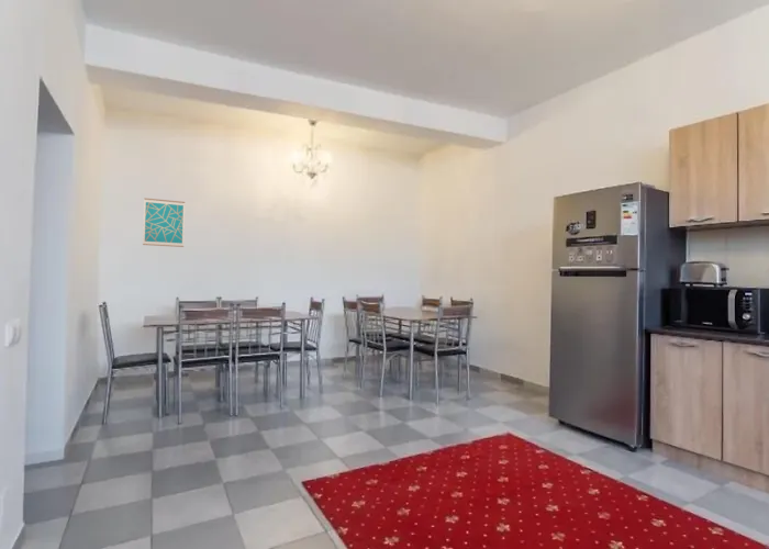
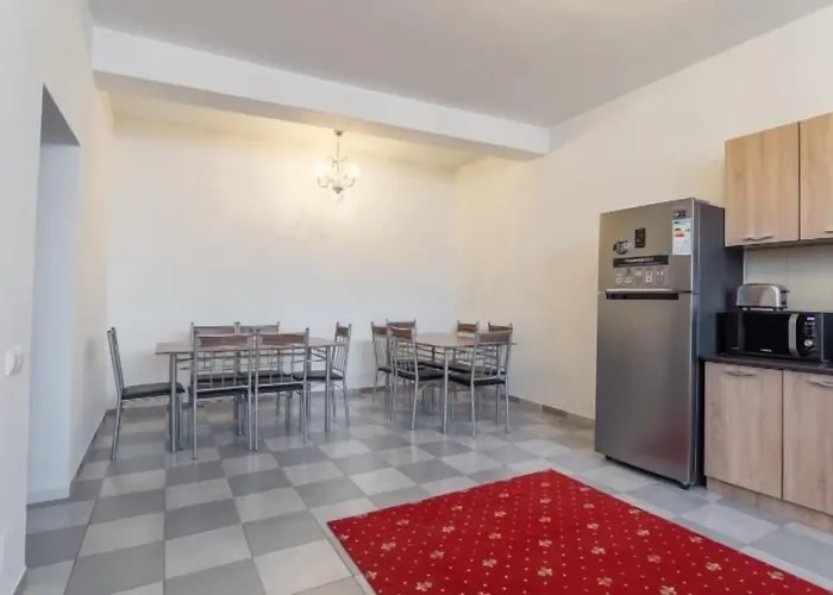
- wall art [142,197,186,248]
